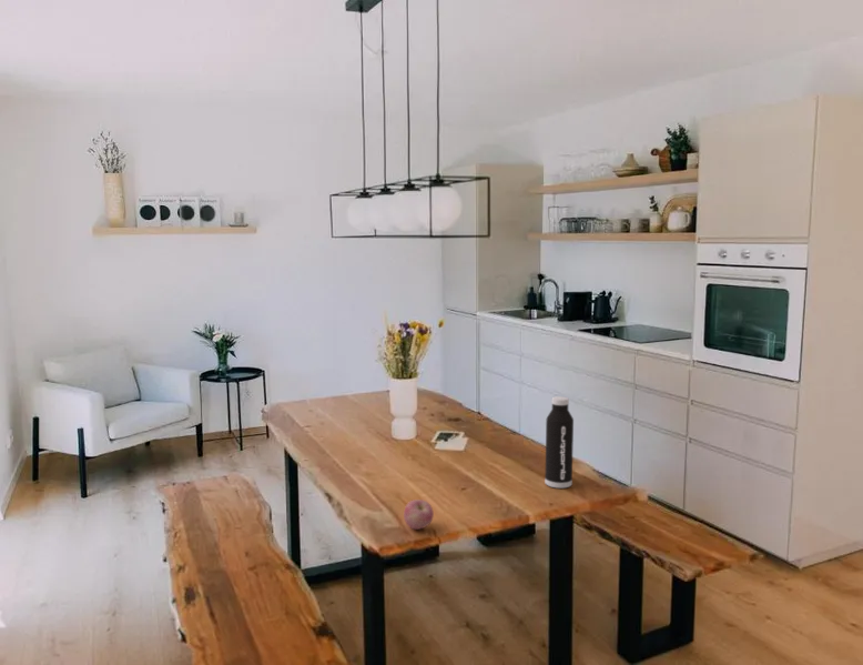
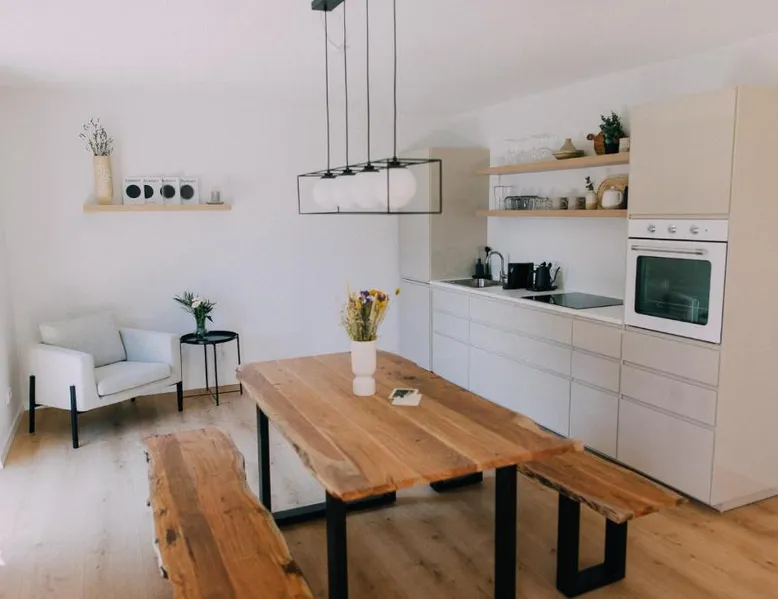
- water bottle [544,395,575,490]
- apple [403,498,435,531]
